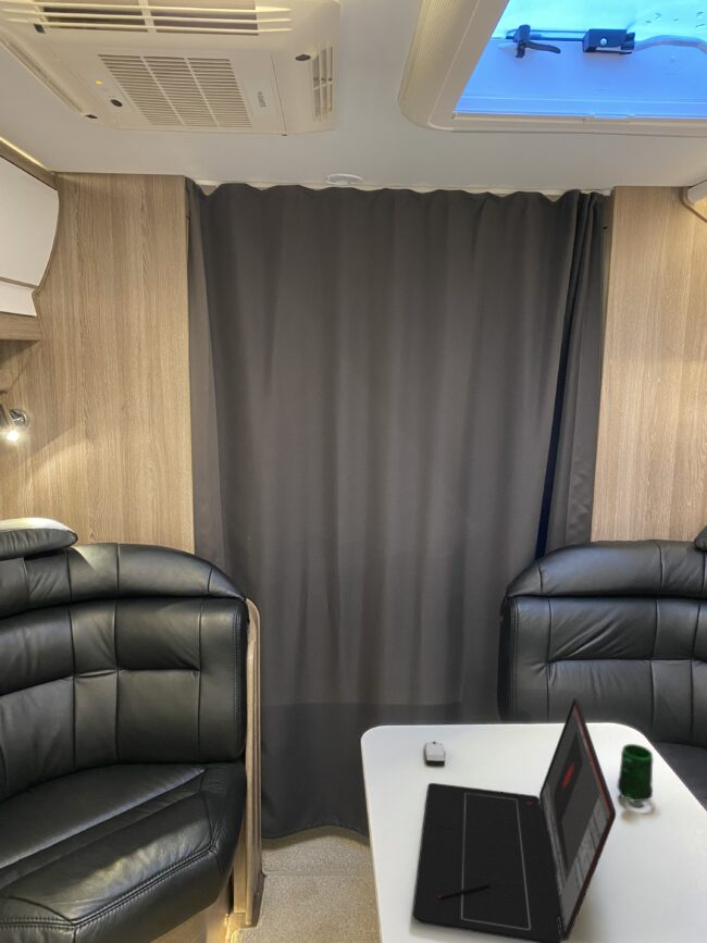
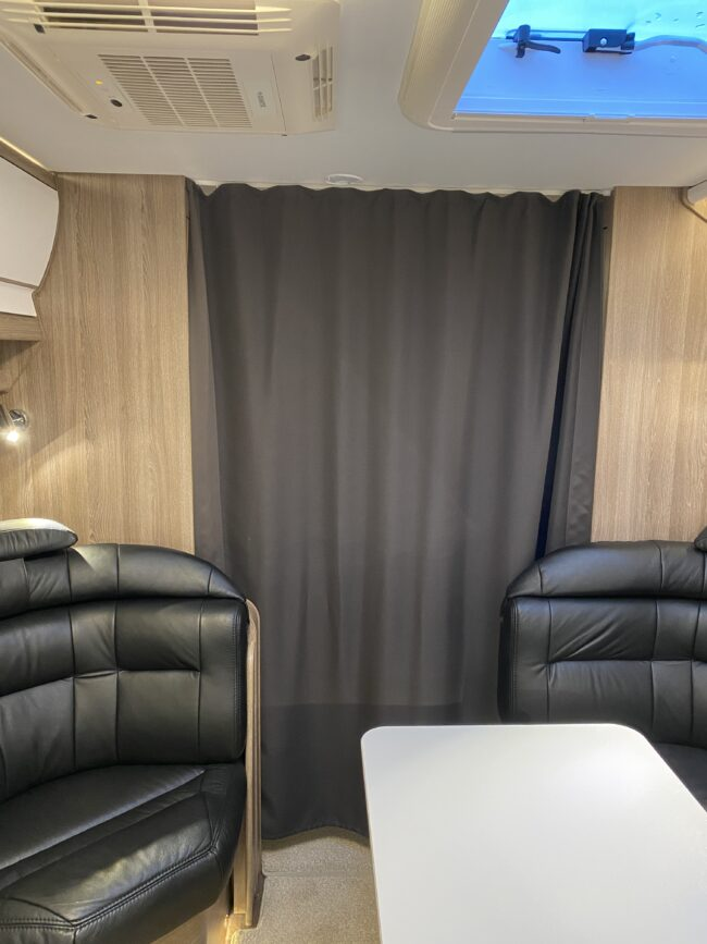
- computer mouse [423,741,446,767]
- mug [616,743,654,803]
- laptop [411,697,617,943]
